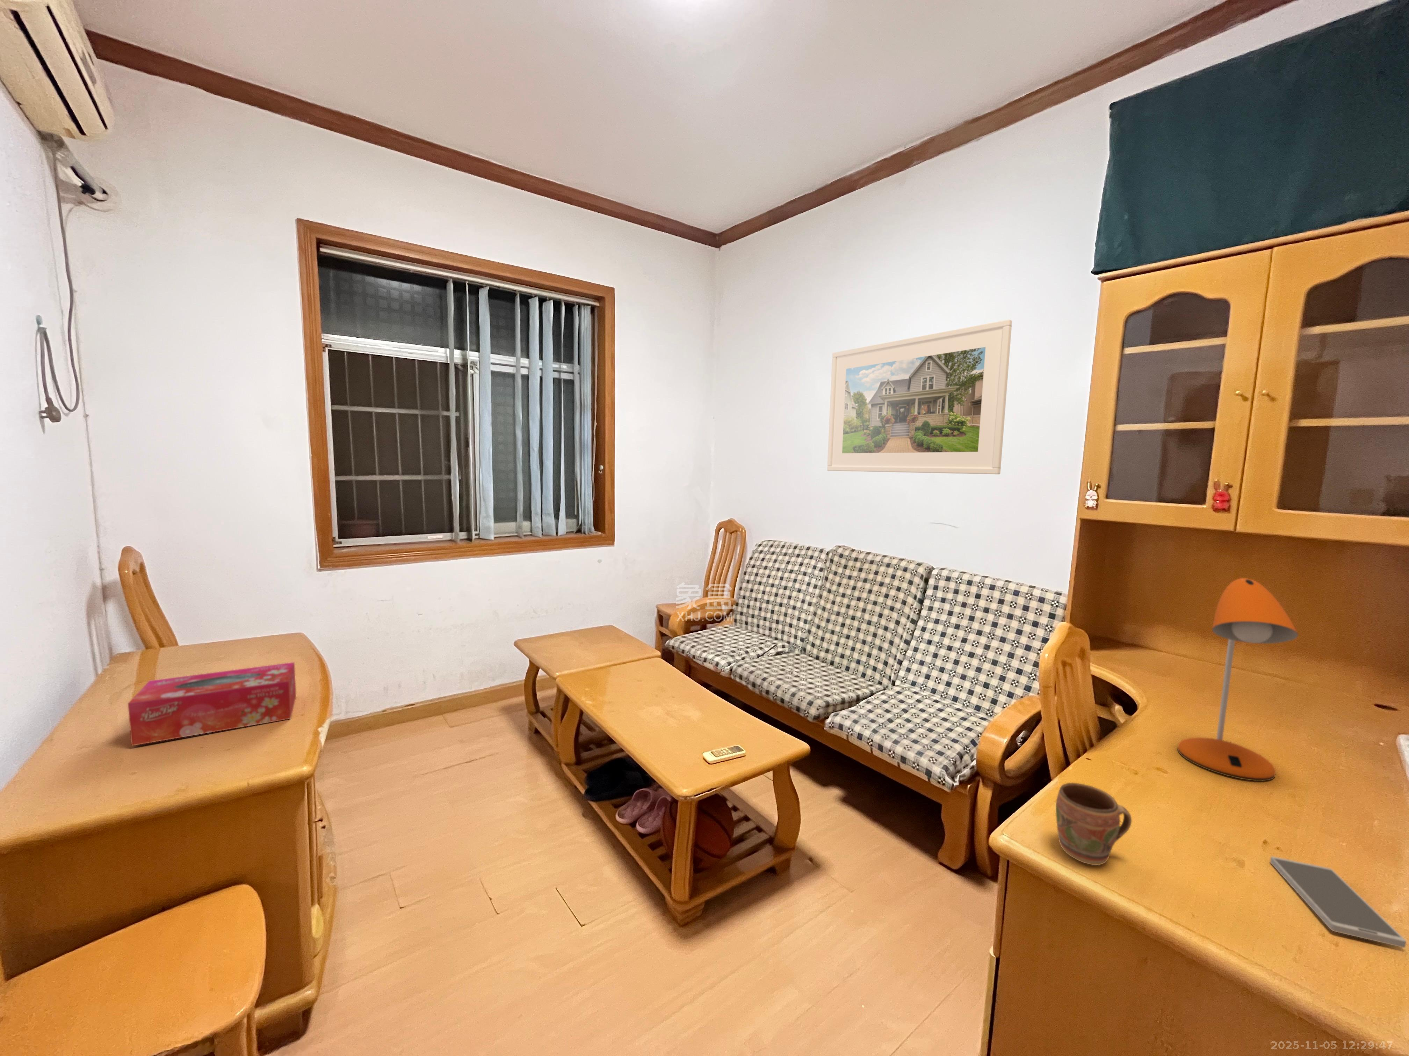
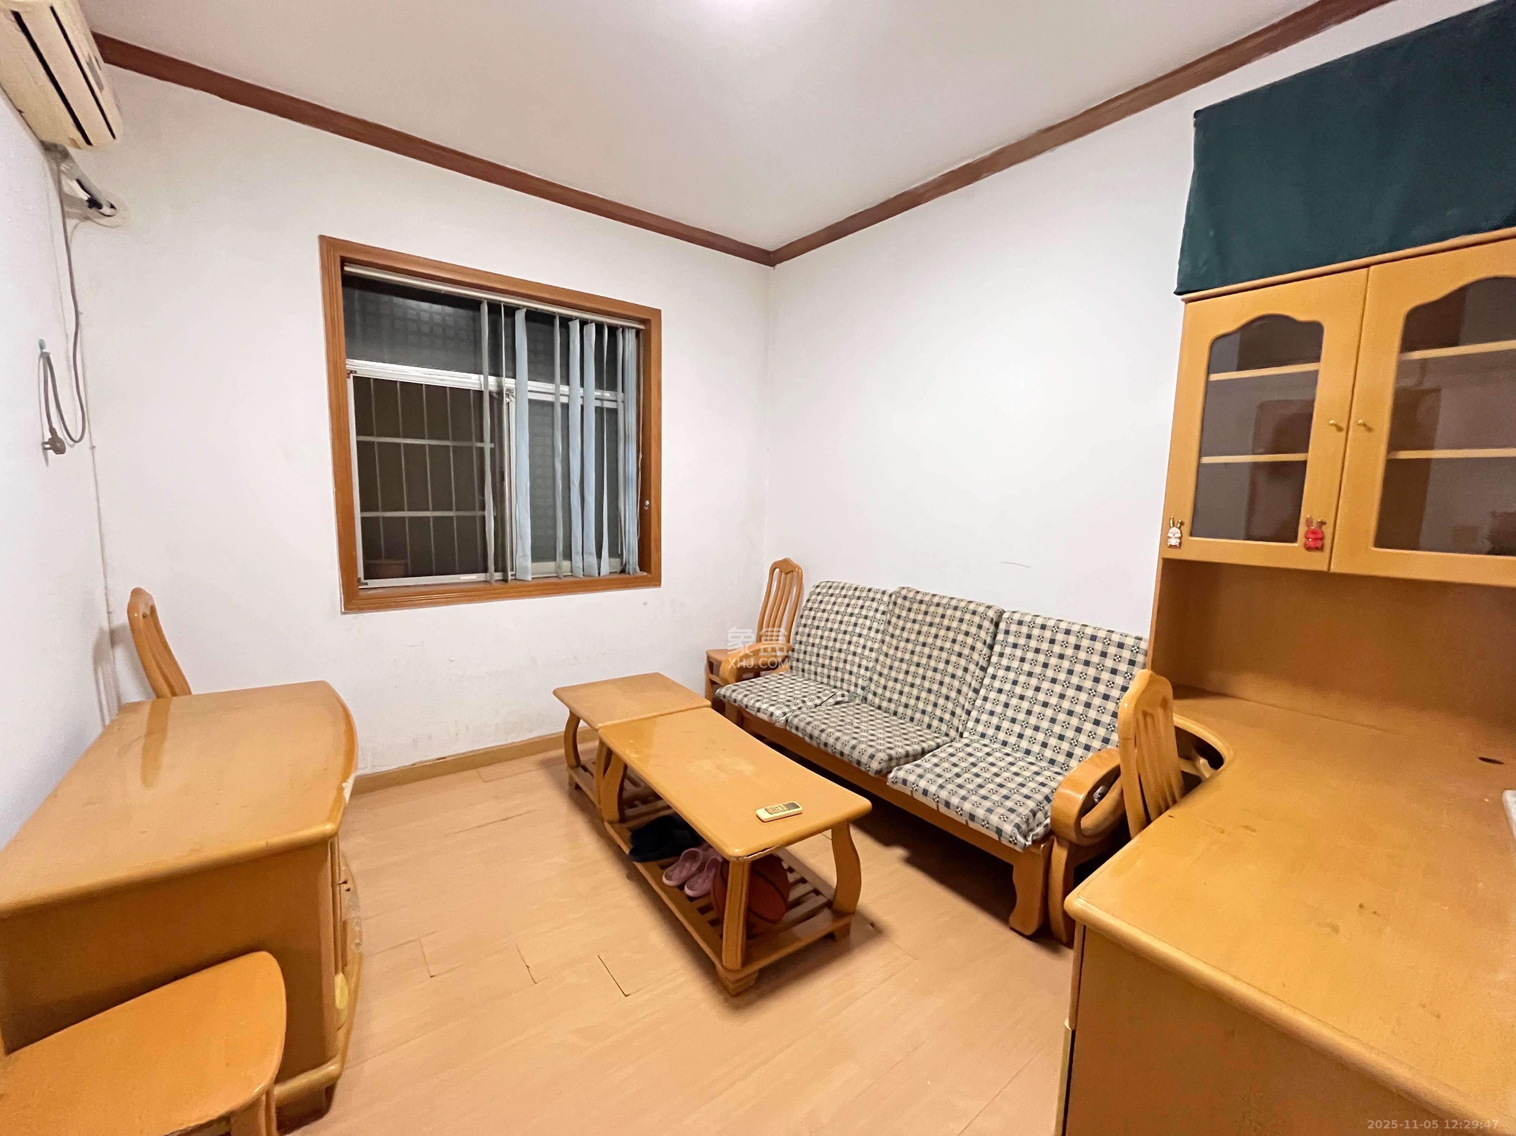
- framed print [827,319,1012,475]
- mug [1055,782,1132,865]
- desk lamp [1177,578,1298,781]
- smartphone [1270,856,1407,948]
- tissue box [128,662,296,747]
